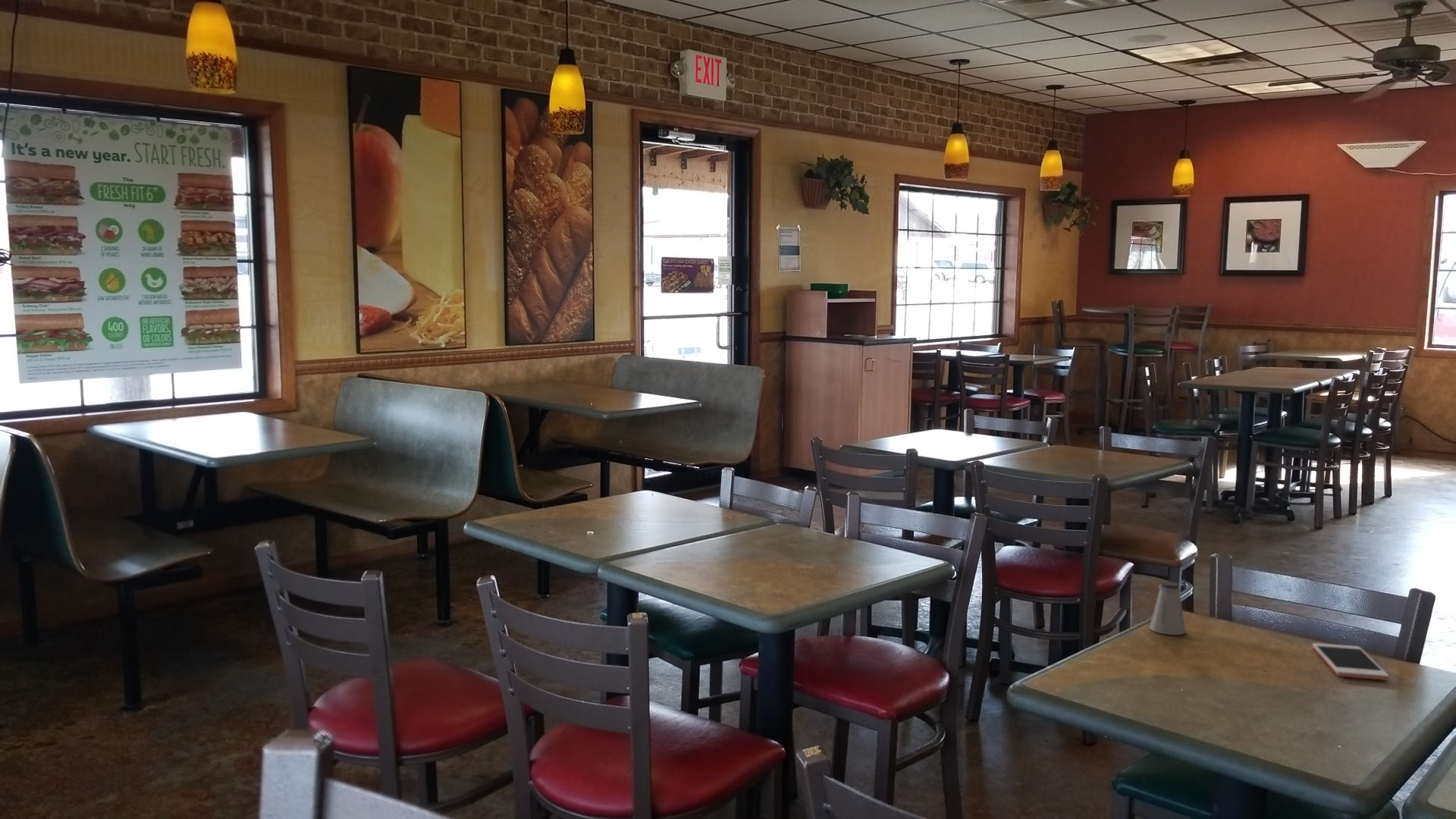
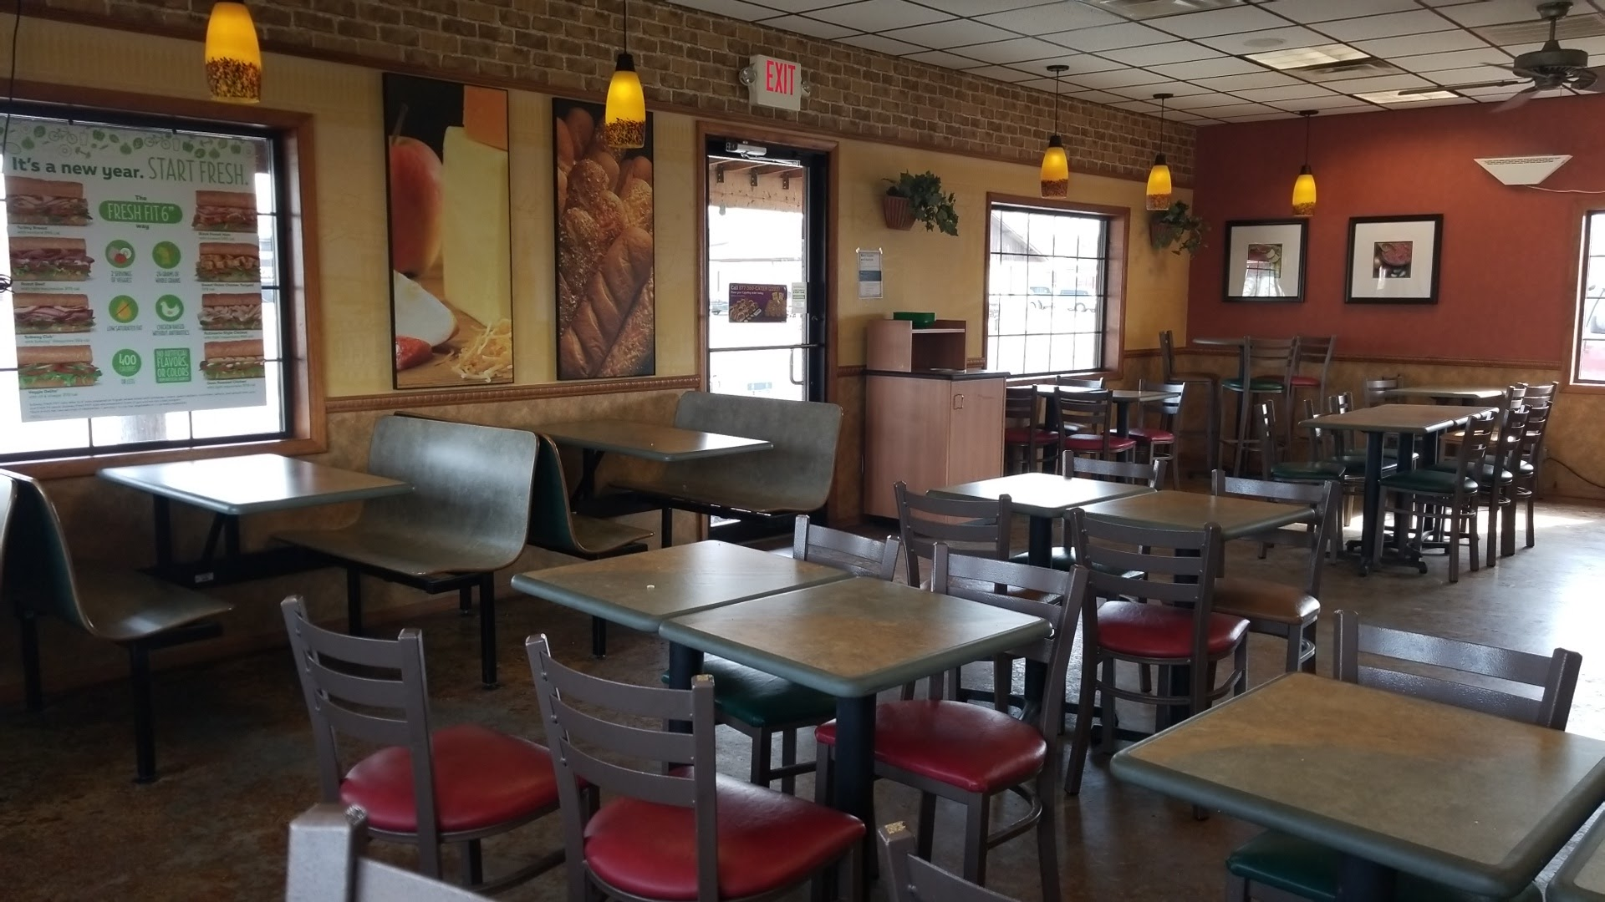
- cell phone [1311,642,1390,681]
- saltshaker [1149,581,1187,635]
